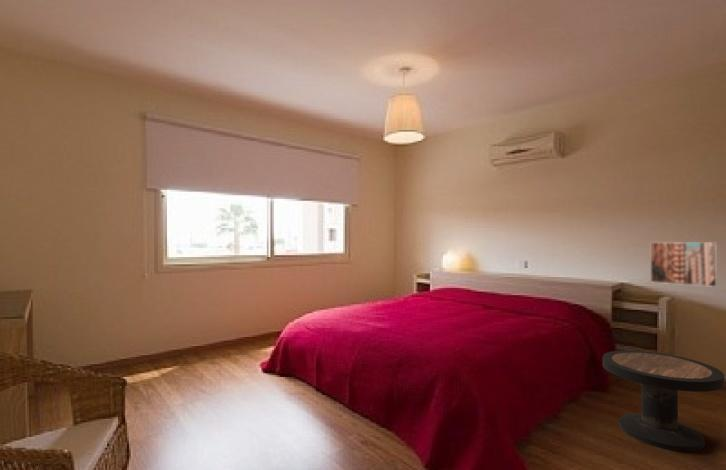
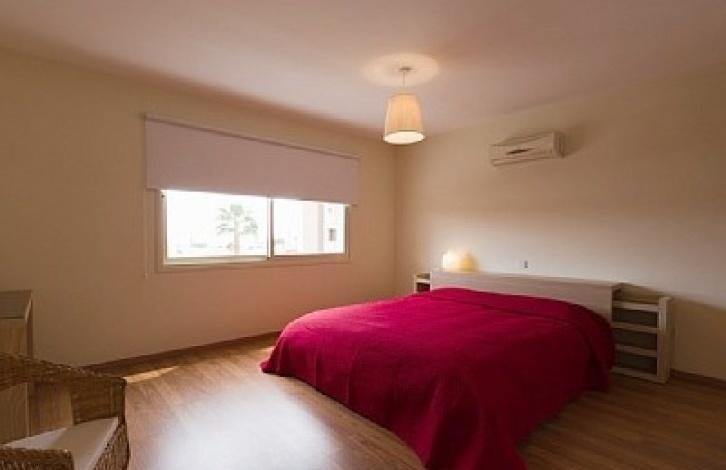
- side table [602,350,725,452]
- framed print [649,241,718,288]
